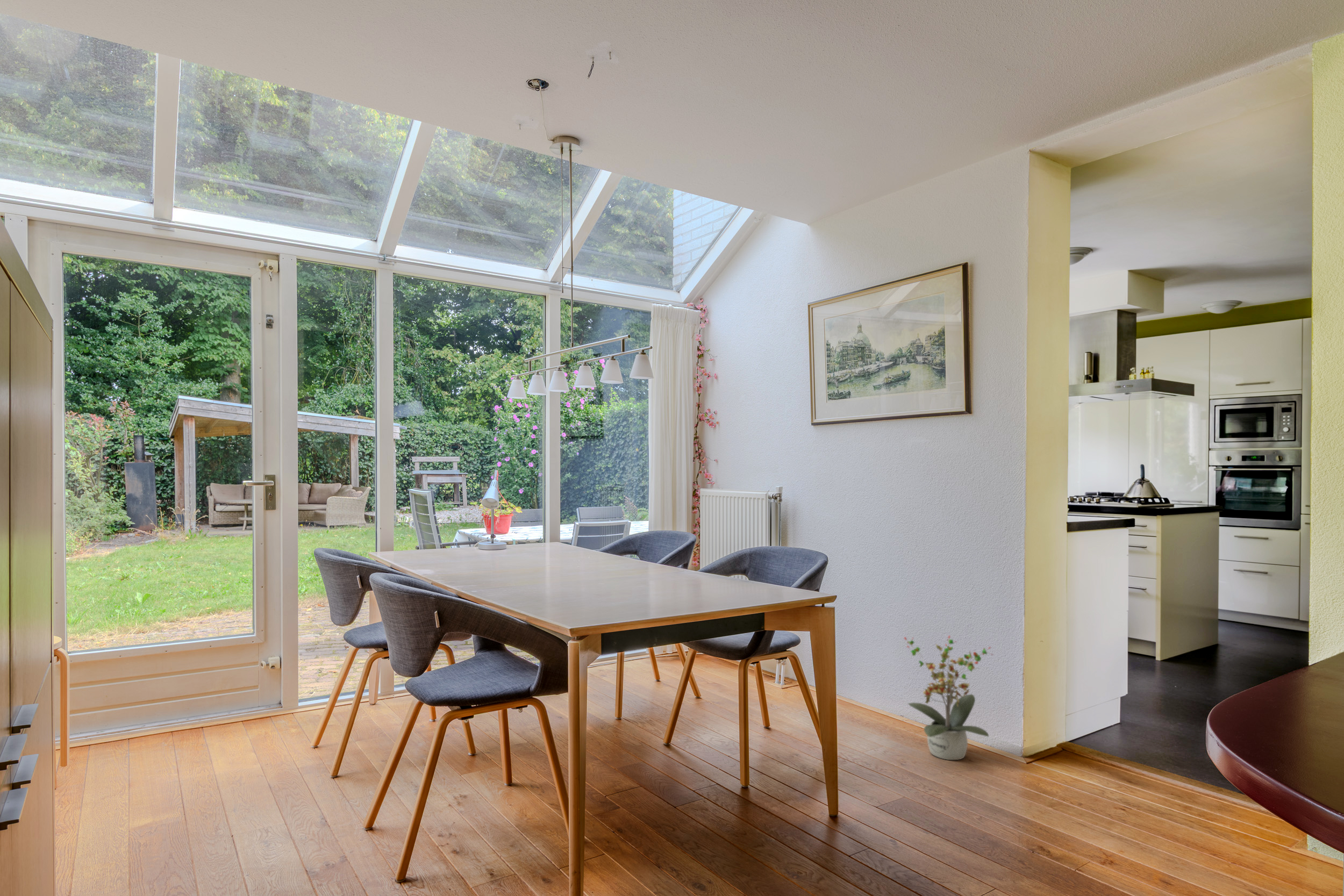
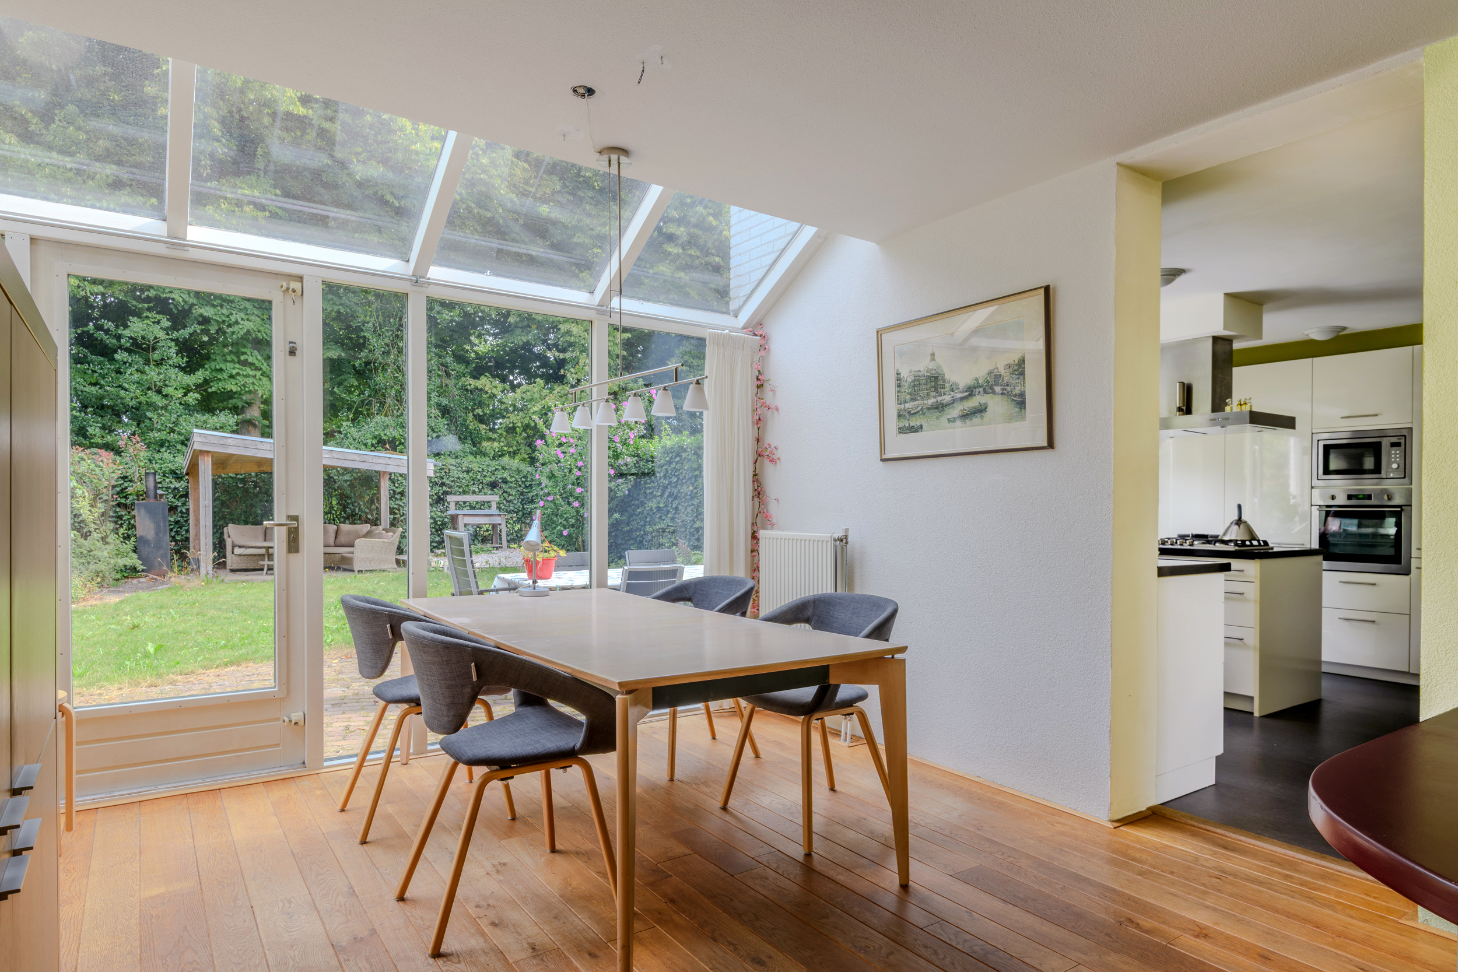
- potted plant [904,635,994,761]
